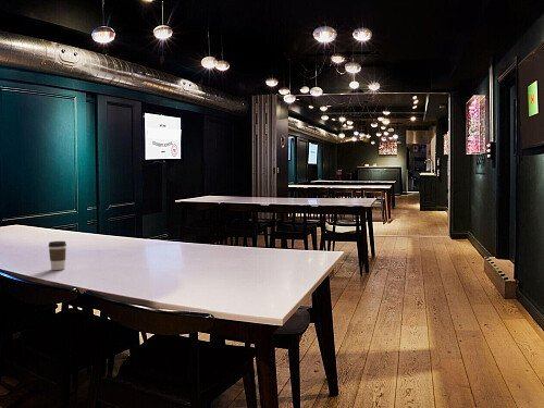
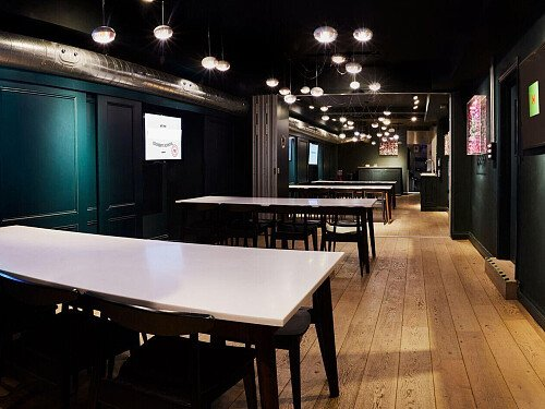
- coffee cup [47,240,67,271]
